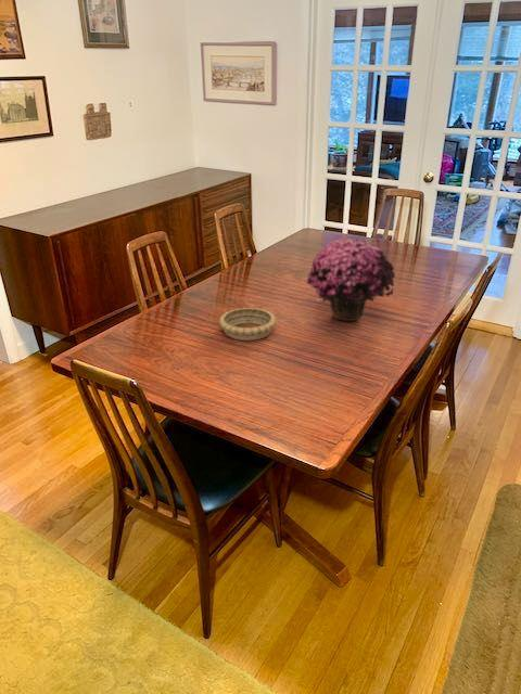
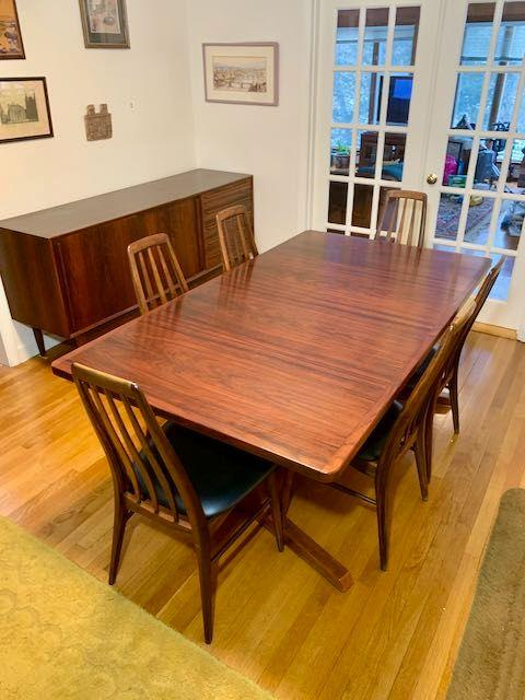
- flower [305,236,396,322]
- decorative bowl [218,307,278,342]
